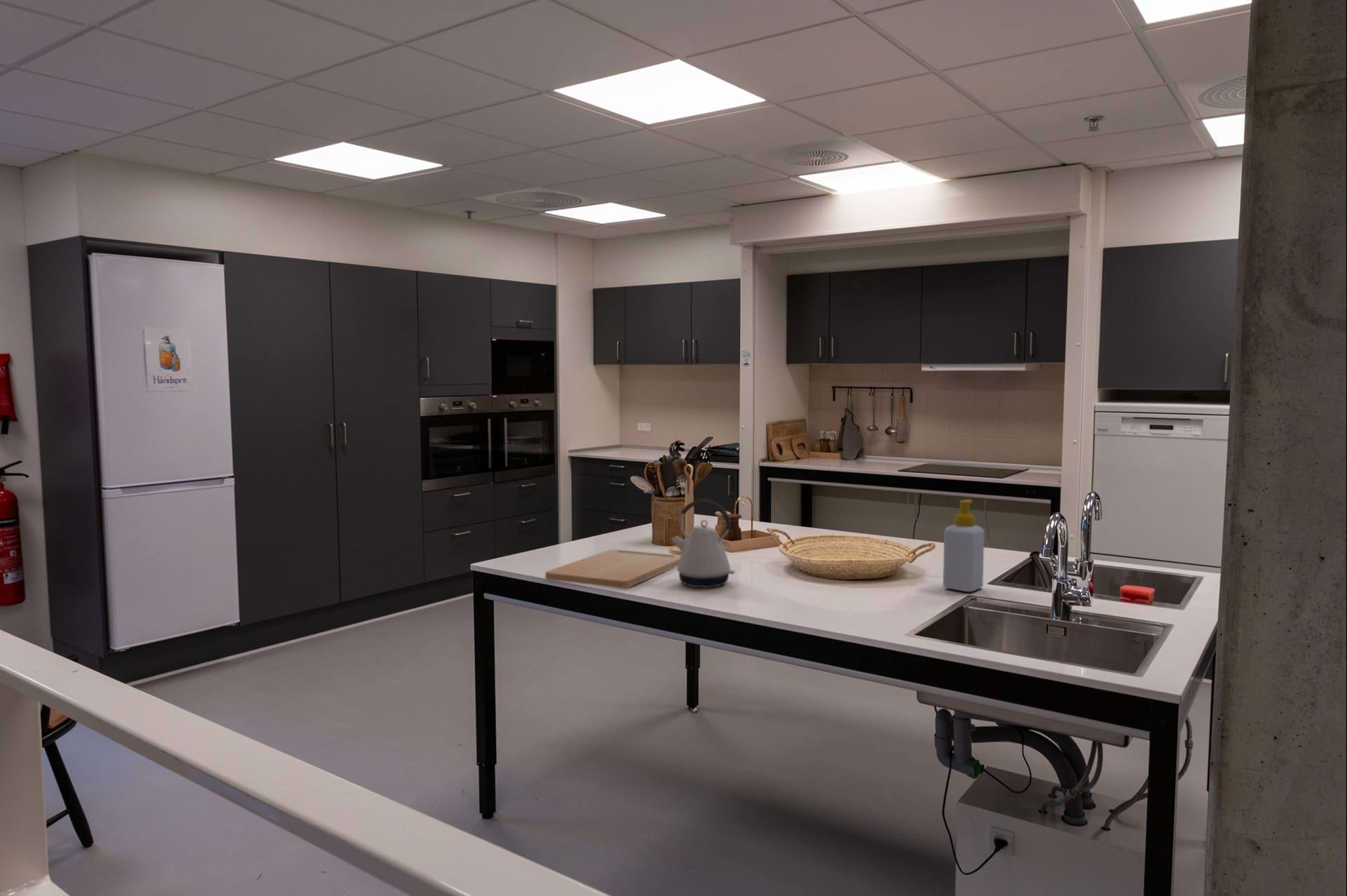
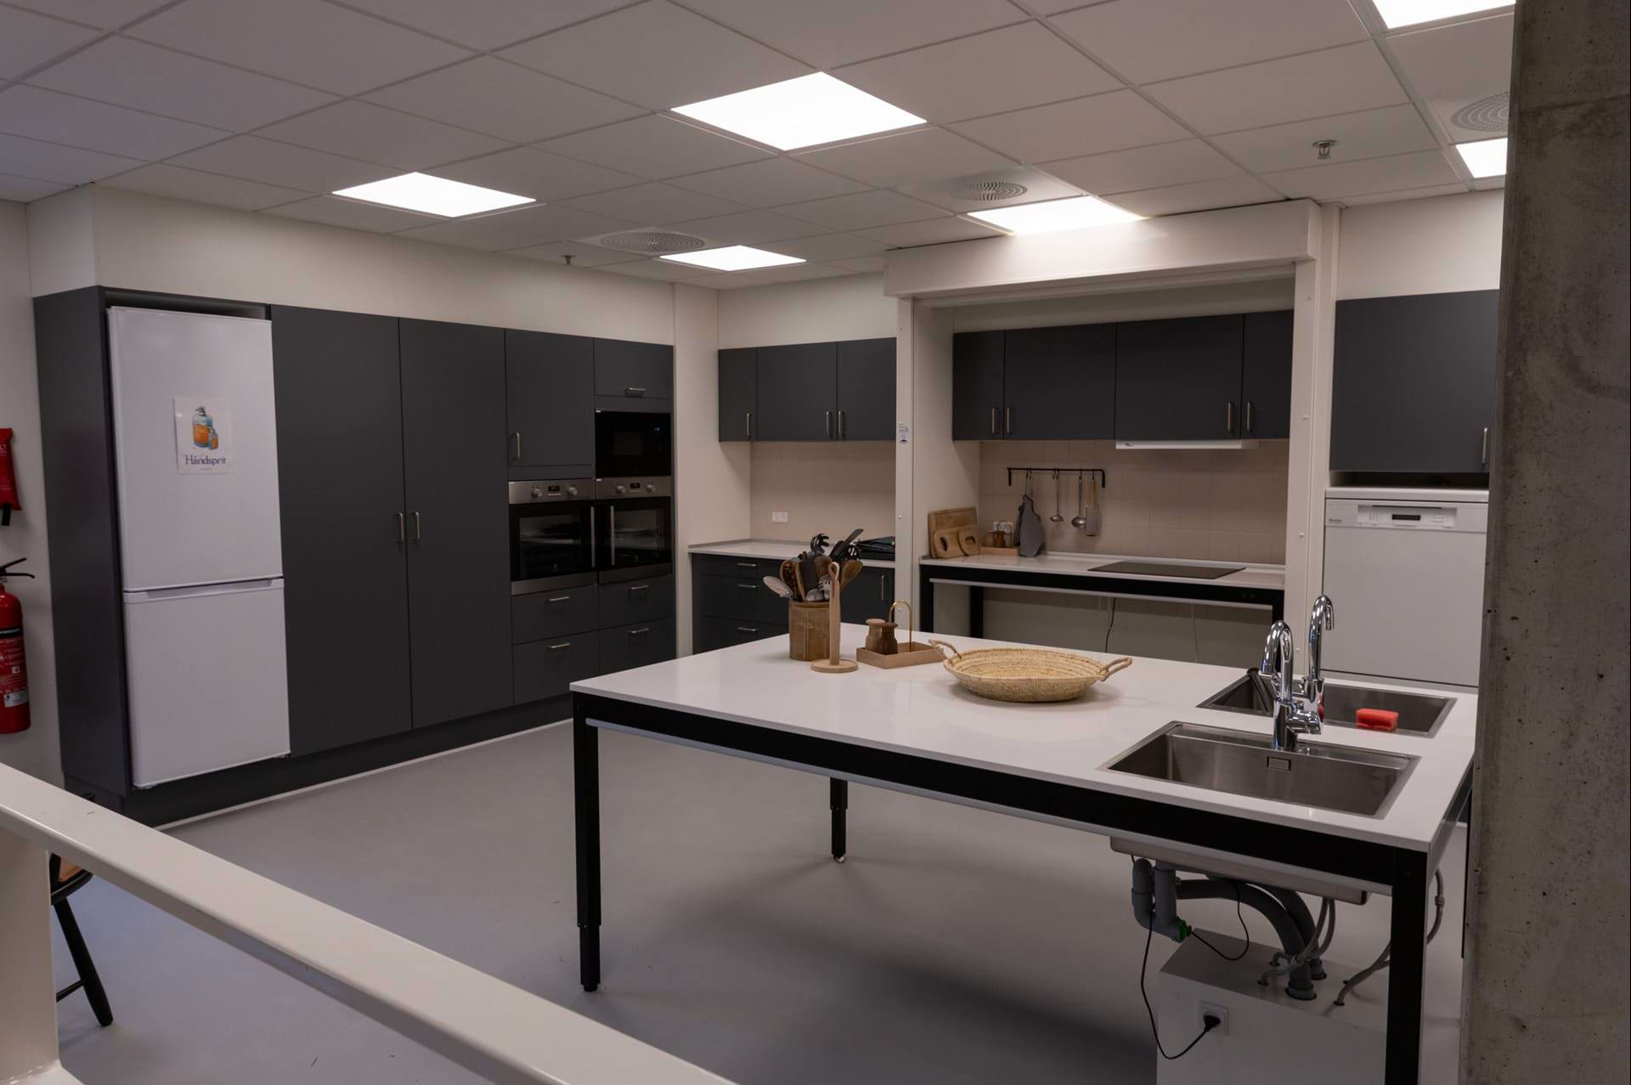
- soap bottle [942,499,985,592]
- kettle [670,499,736,588]
- cutting board [544,549,681,589]
